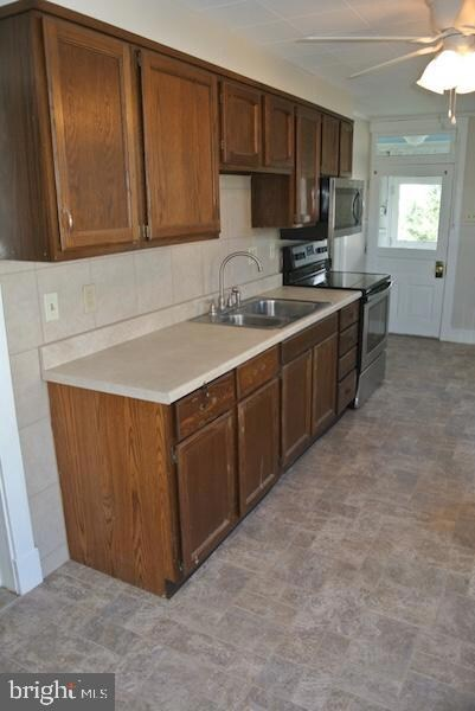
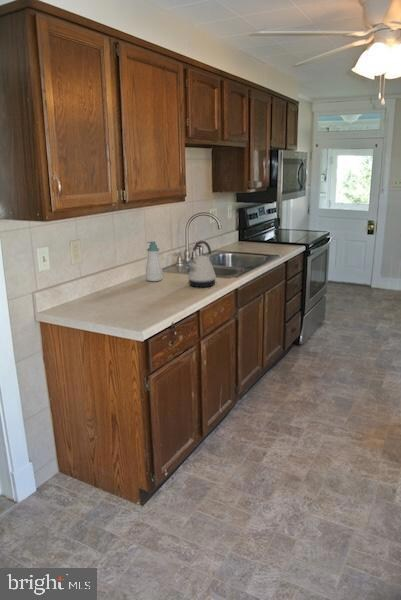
+ kettle [187,240,217,288]
+ soap bottle [145,240,164,282]
